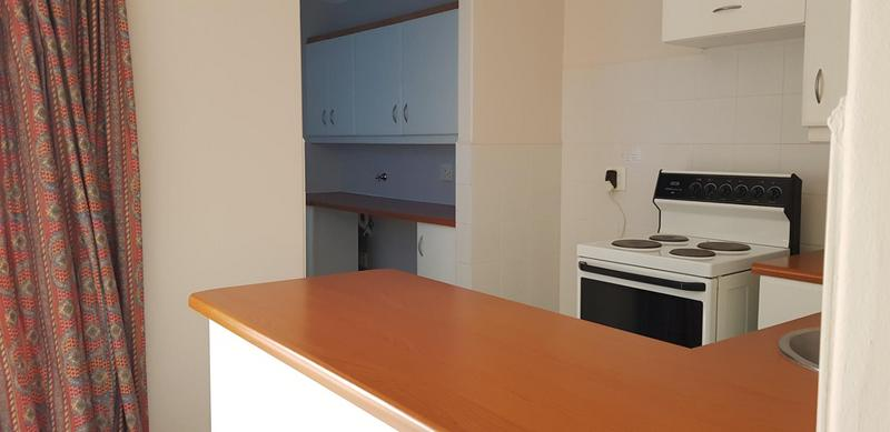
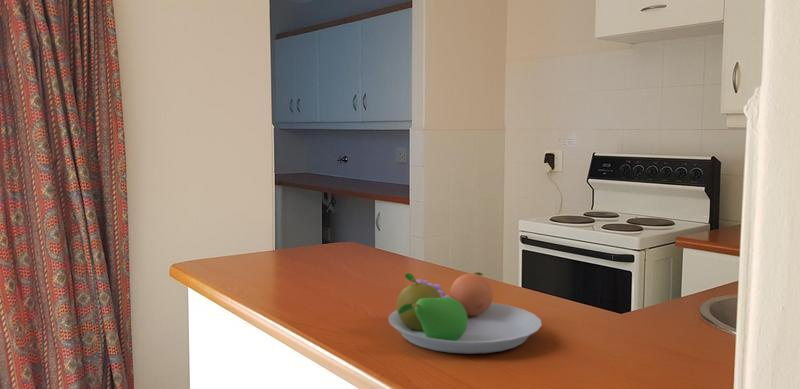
+ fruit bowl [387,271,543,355]
